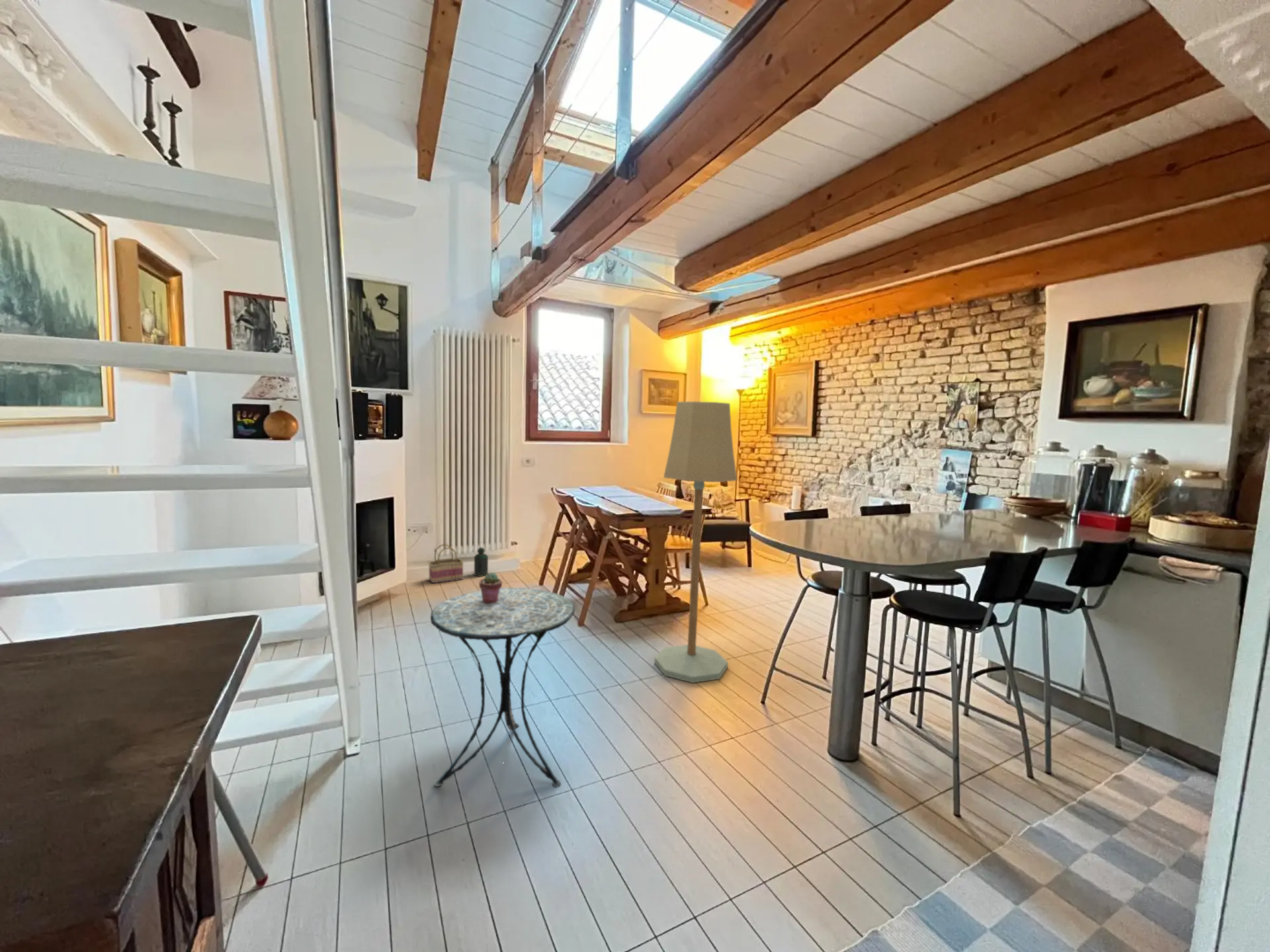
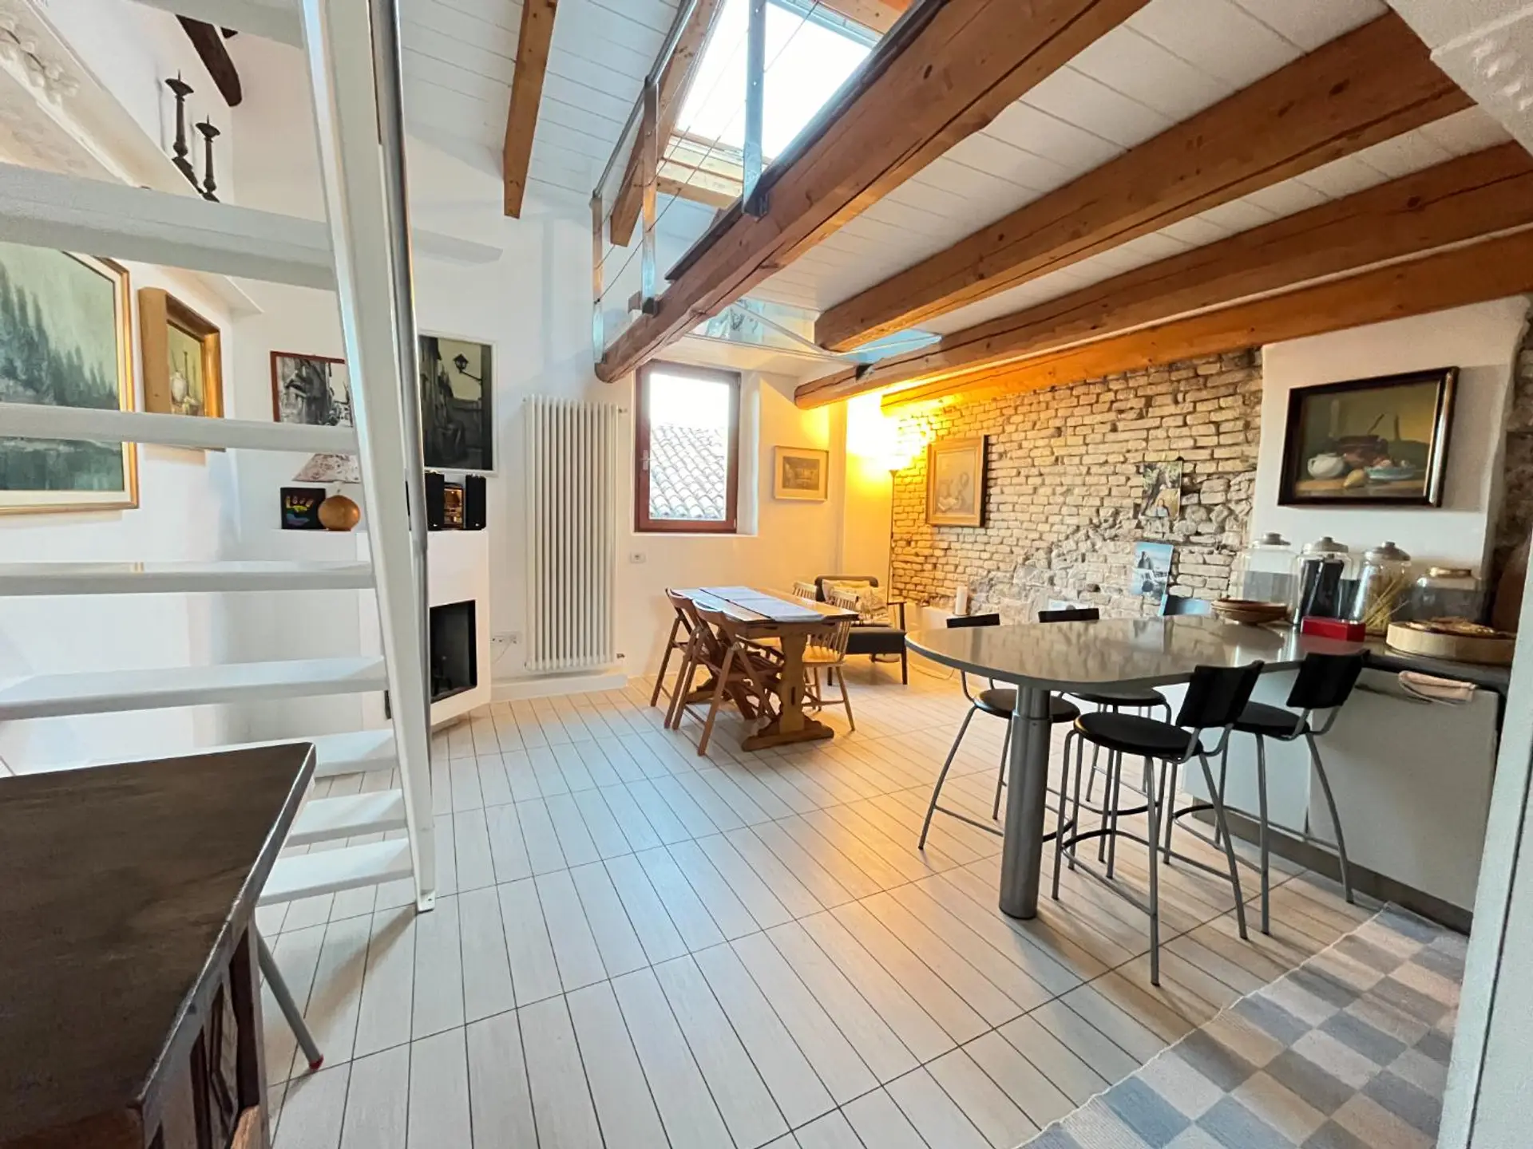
- floor lamp [654,401,738,684]
- side table [430,587,575,788]
- lantern [473,541,489,577]
- basket [428,543,464,584]
- potted succulent [479,572,503,604]
